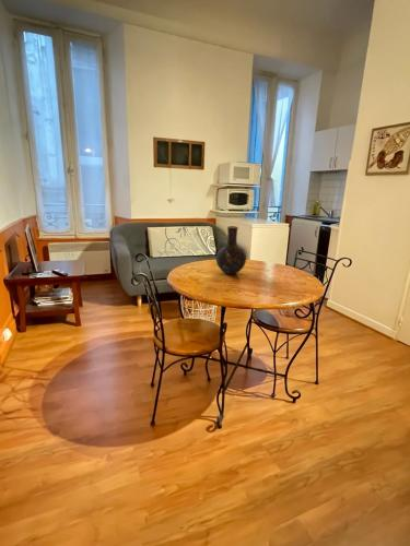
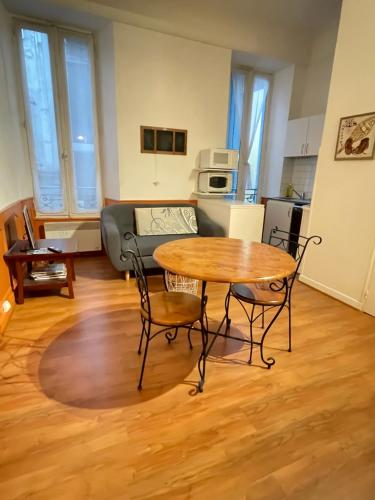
- vase [215,225,247,275]
